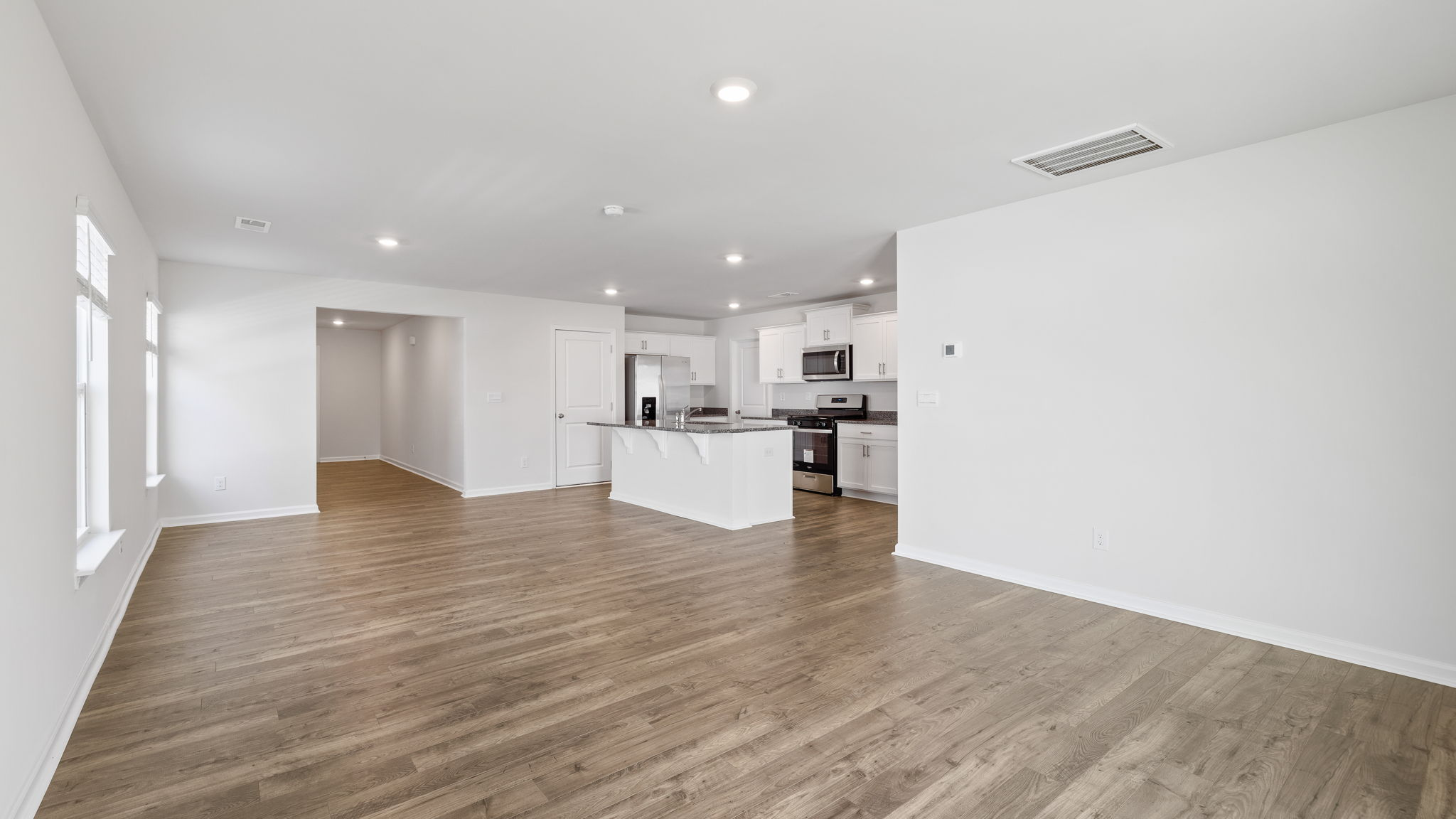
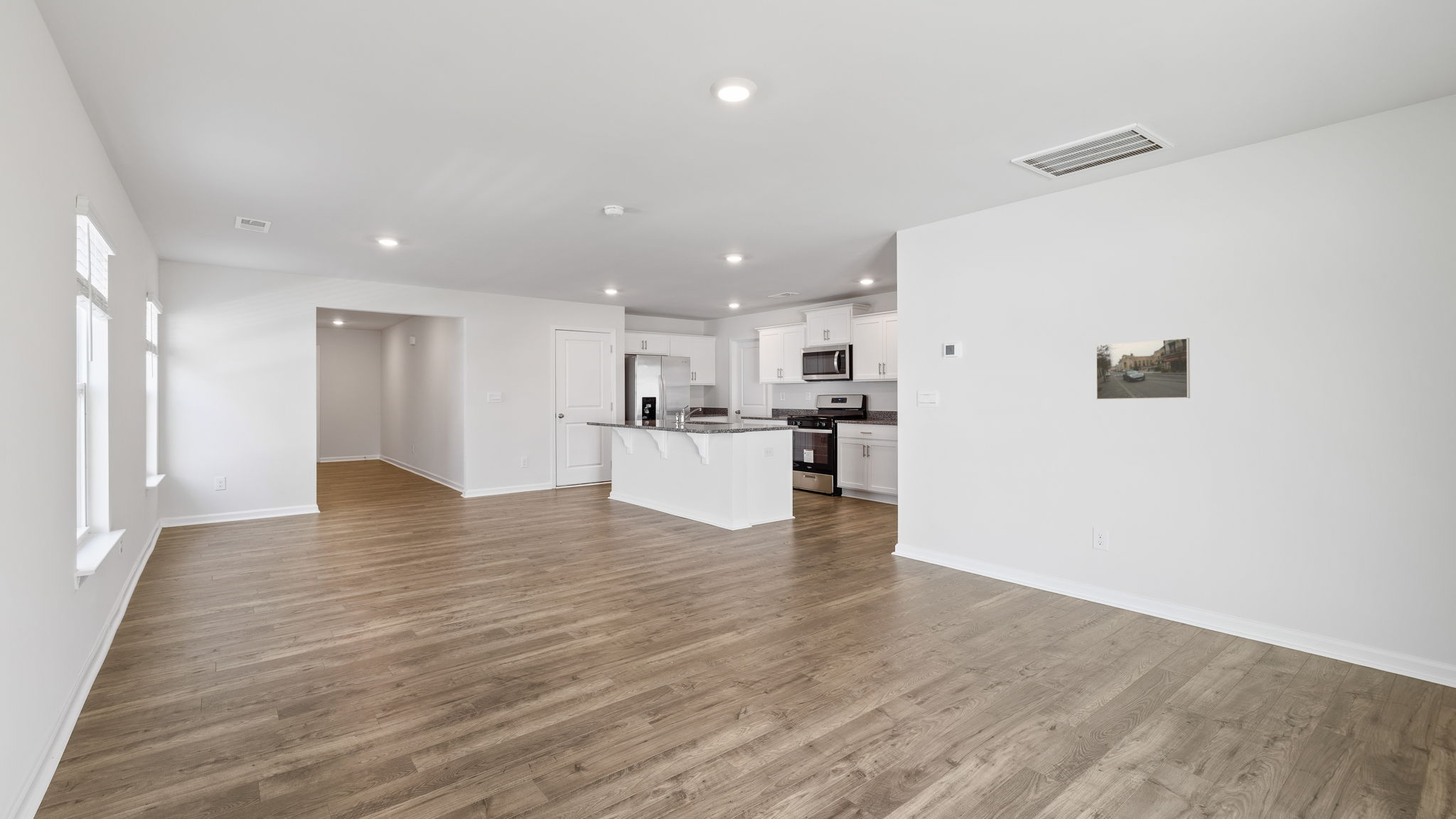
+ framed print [1096,337,1191,400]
